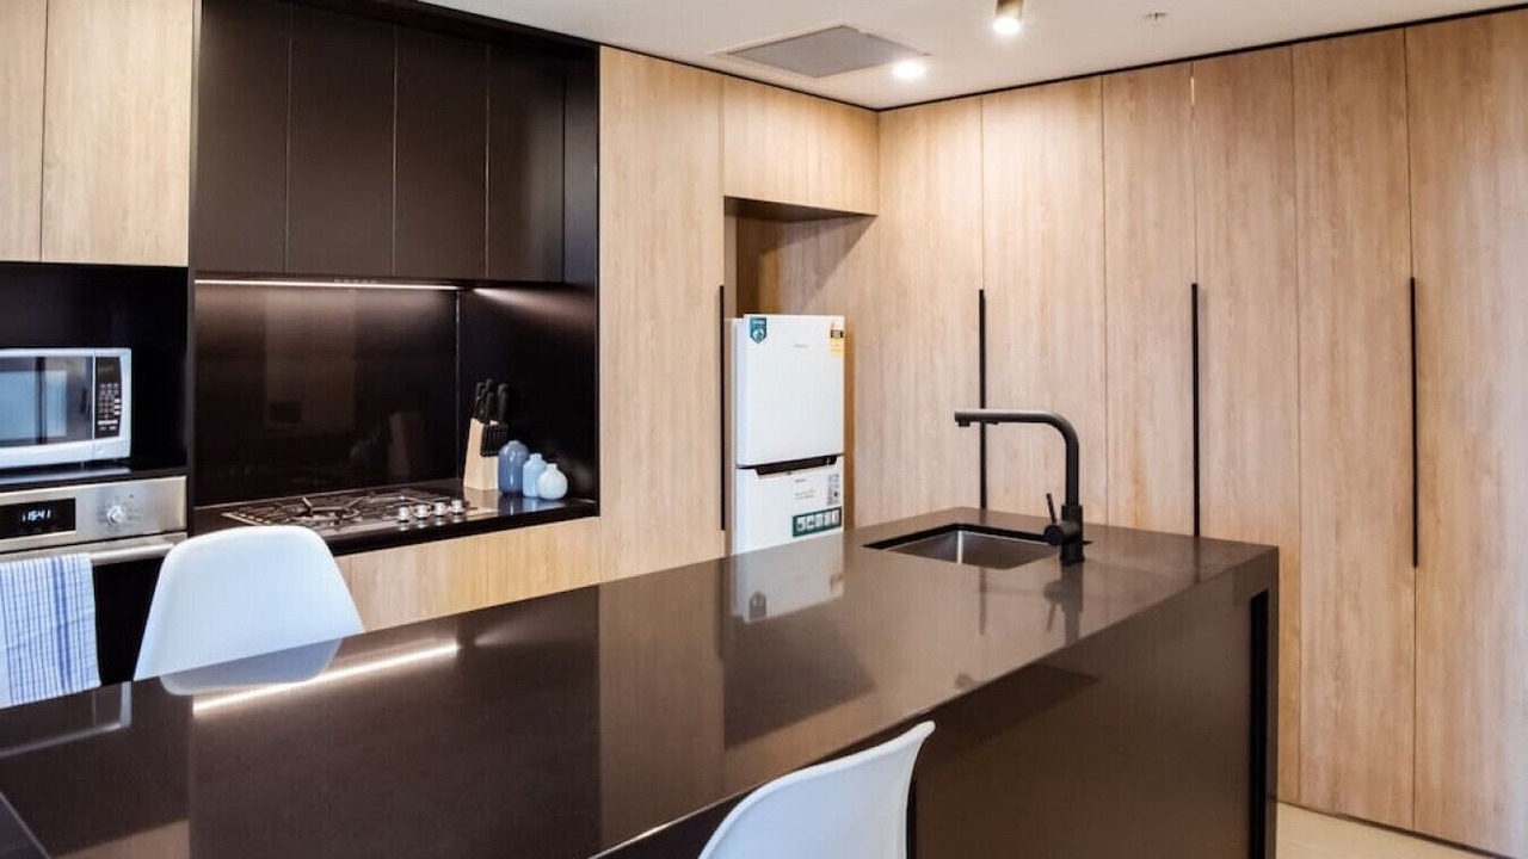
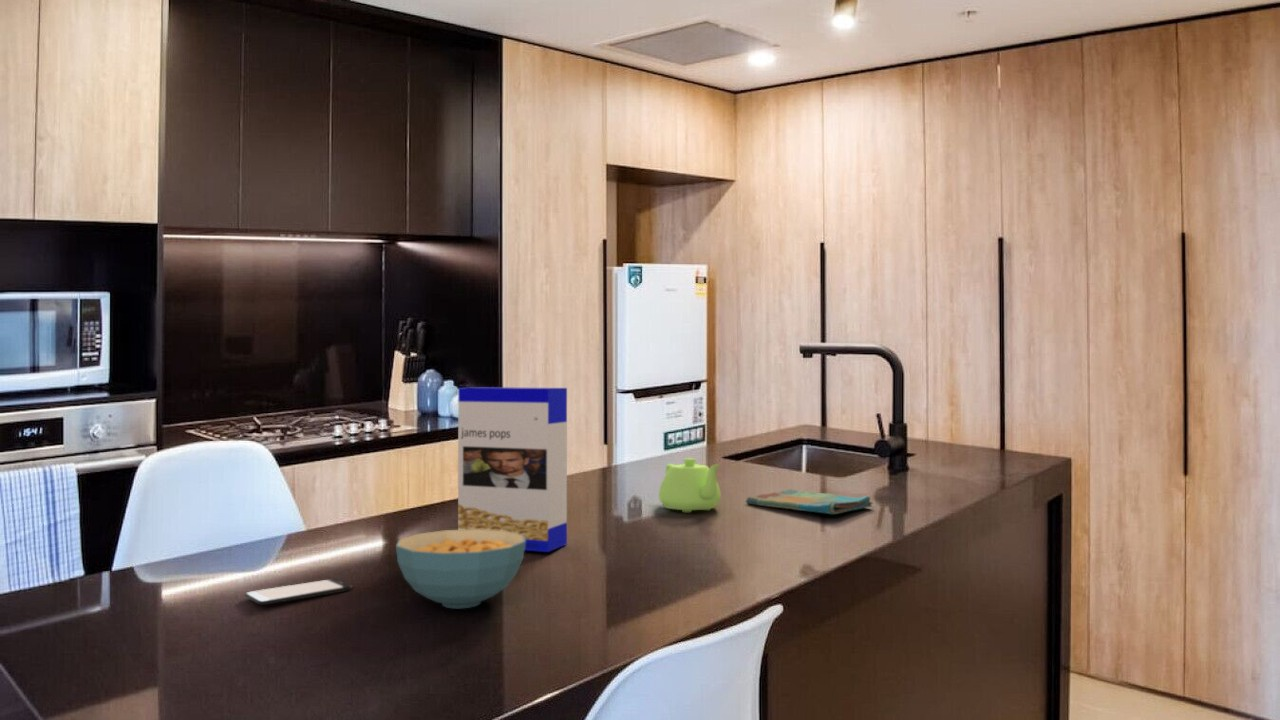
+ teapot [658,457,722,513]
+ smartphone [244,578,353,606]
+ cereal box [457,386,568,553]
+ dish towel [745,488,874,515]
+ cereal bowl [395,529,526,609]
